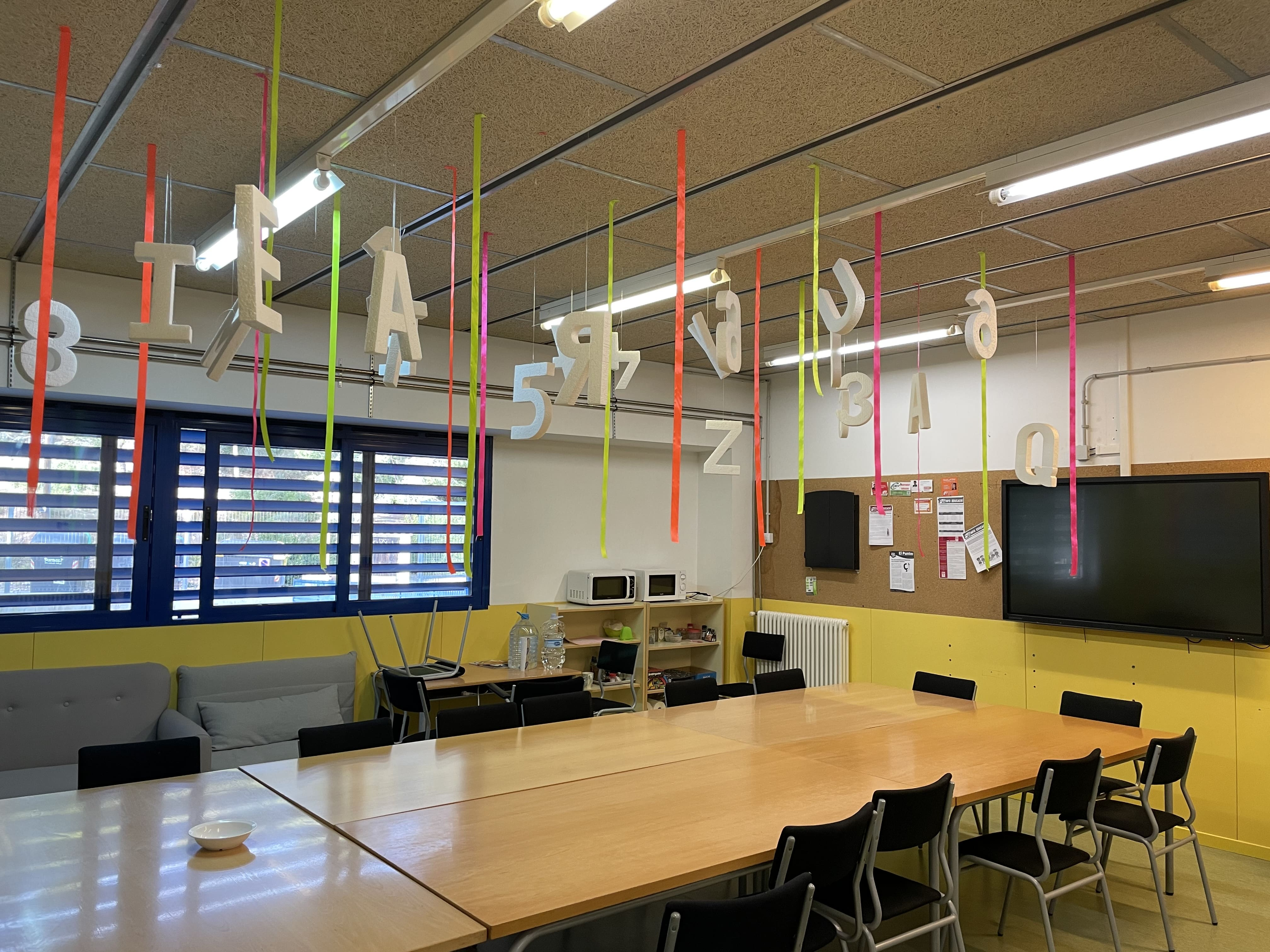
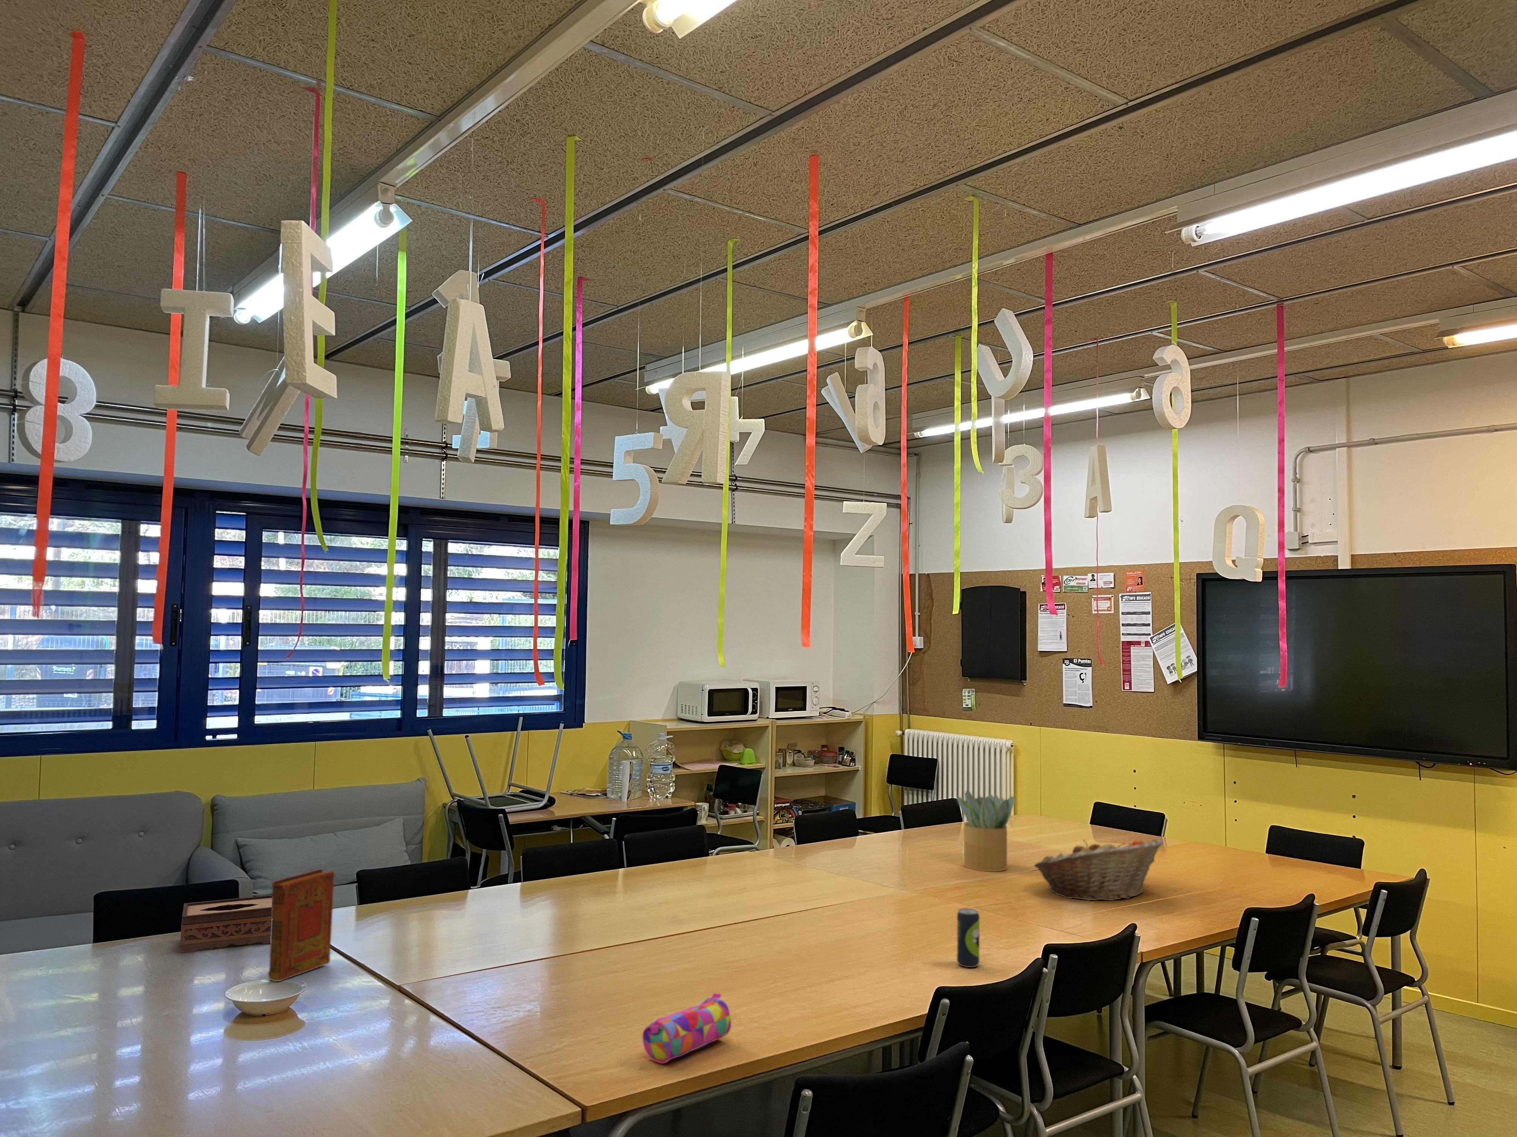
+ pencil case [643,992,731,1064]
+ fruit basket [1033,838,1163,901]
+ tissue box [180,895,272,953]
+ potted plant [957,789,1015,872]
+ beverage can [957,908,979,967]
+ book [268,868,334,982]
